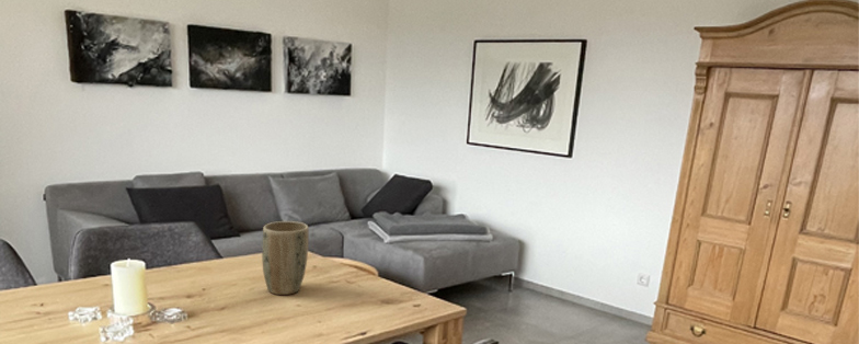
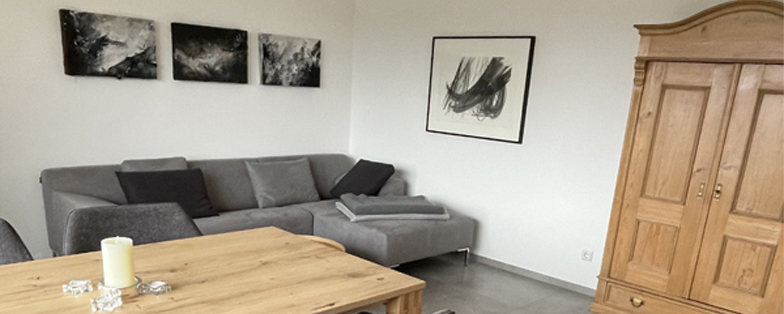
- plant pot [261,220,310,296]
